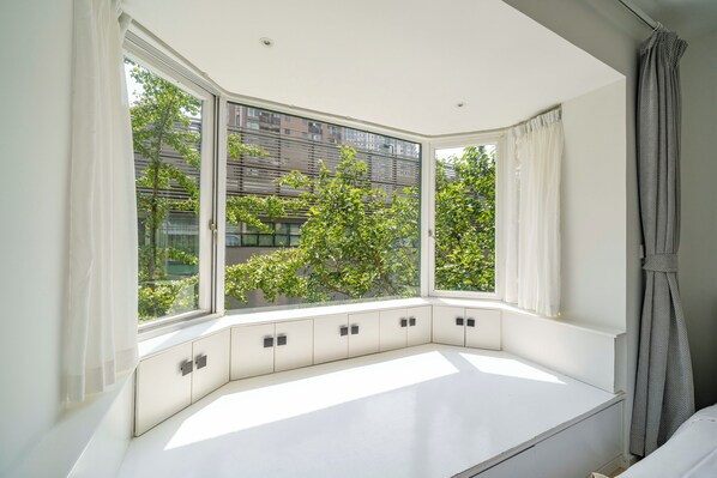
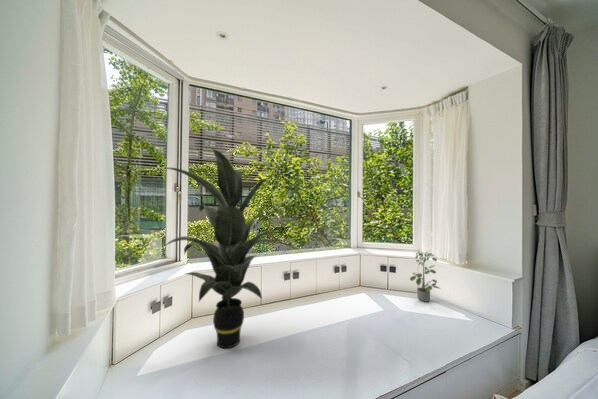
+ indoor plant [160,148,278,349]
+ potted plant [409,251,441,302]
